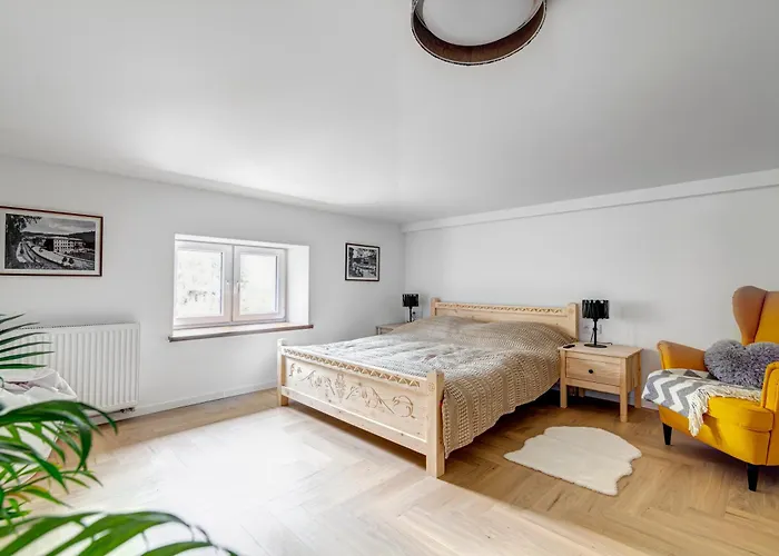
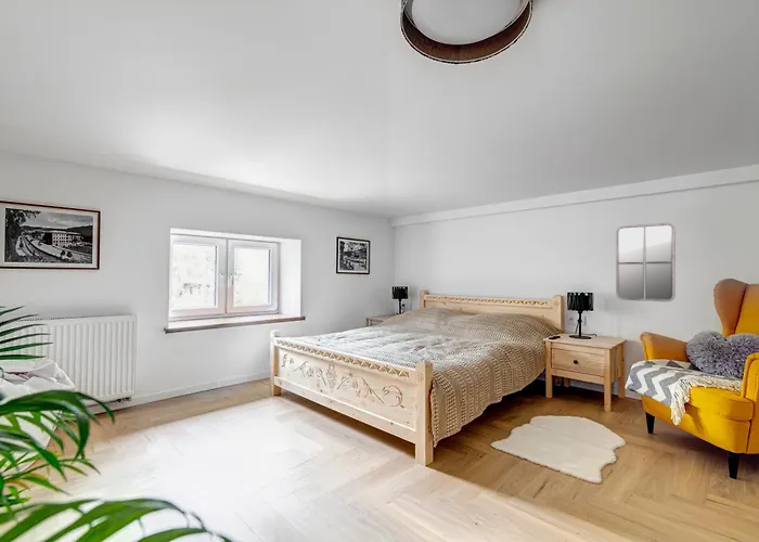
+ home mirror [615,222,677,302]
